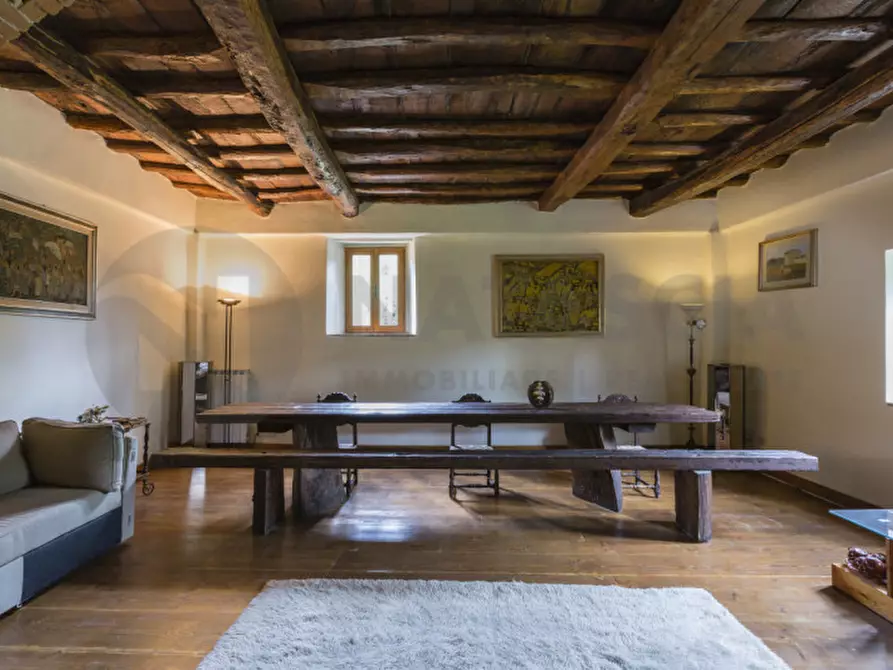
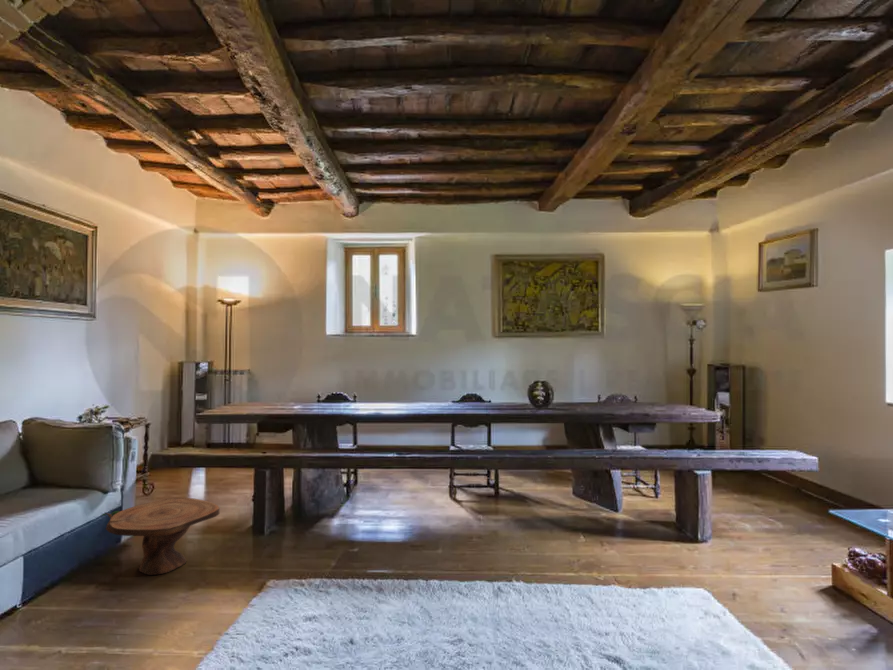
+ side table [101,497,220,576]
